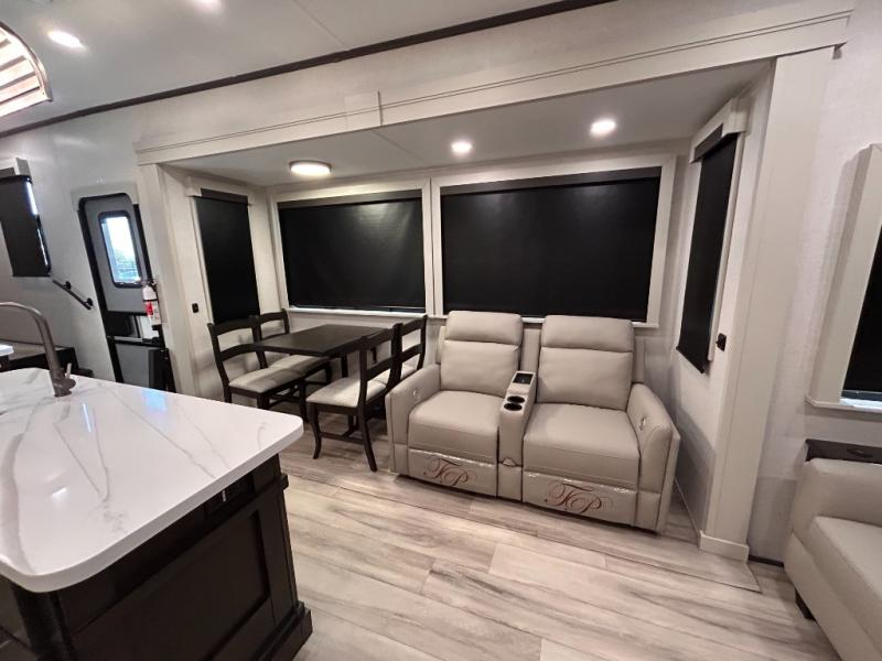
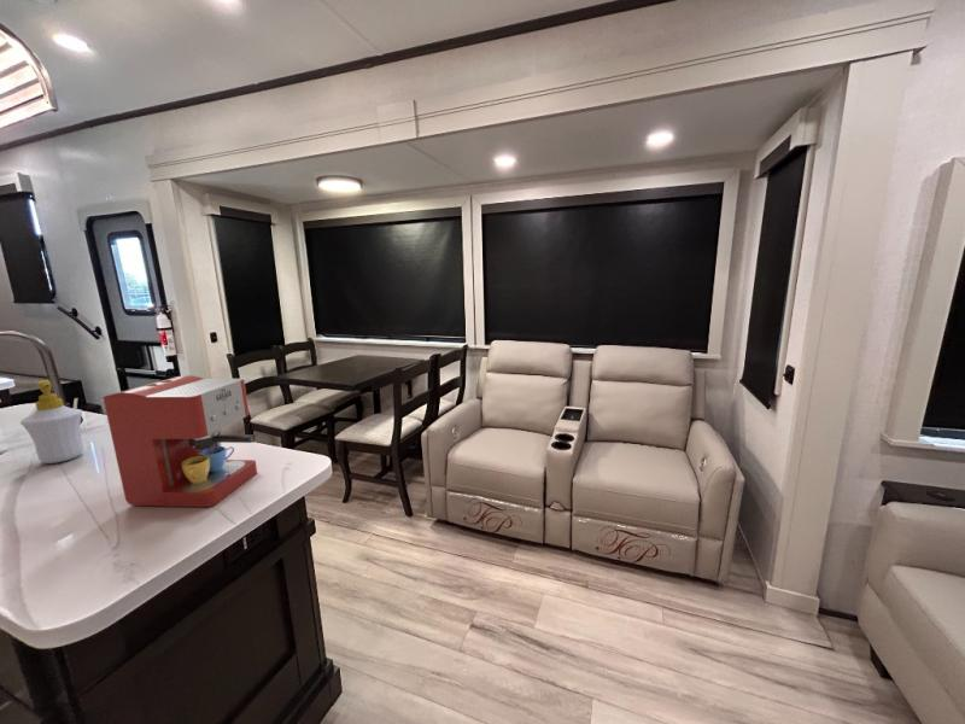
+ soap bottle [19,379,84,465]
+ coffee maker [101,374,258,508]
